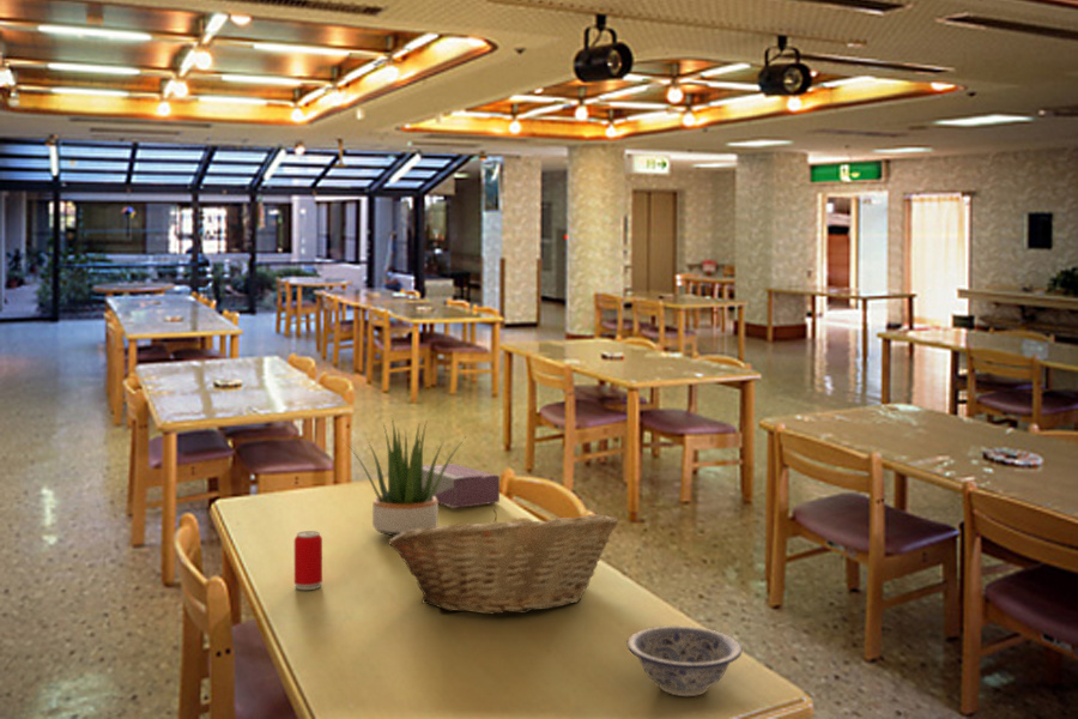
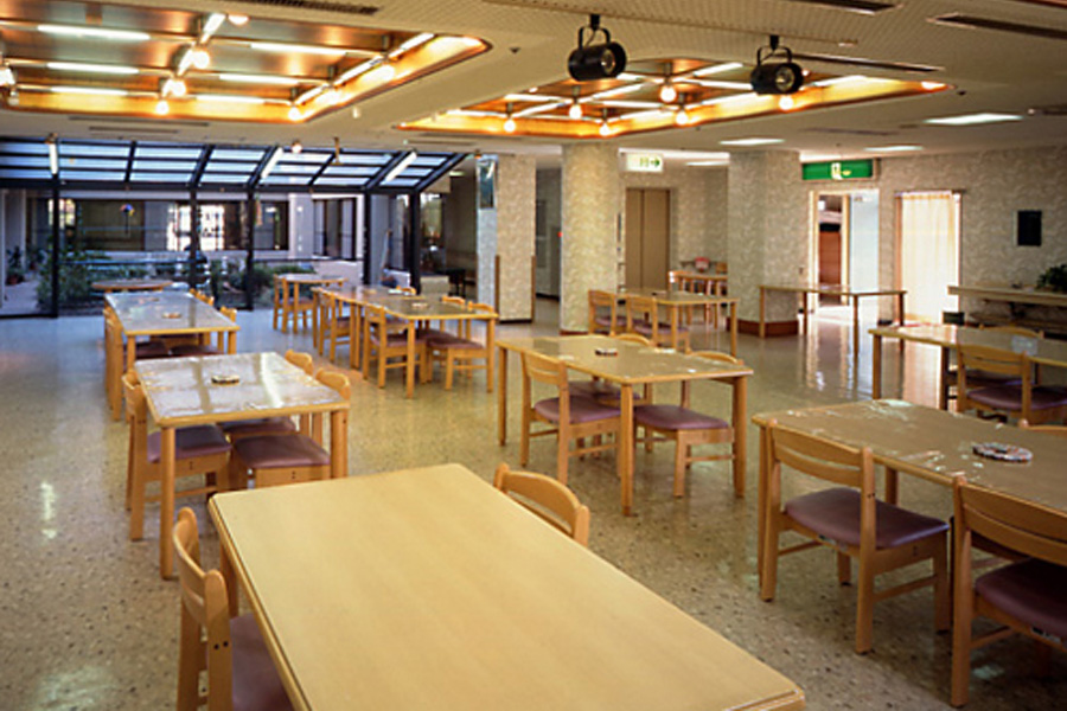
- tissue box [423,463,501,509]
- potted plant [343,418,466,538]
- beverage can [293,530,323,591]
- fruit basket [387,508,619,615]
- bowl [625,624,743,697]
